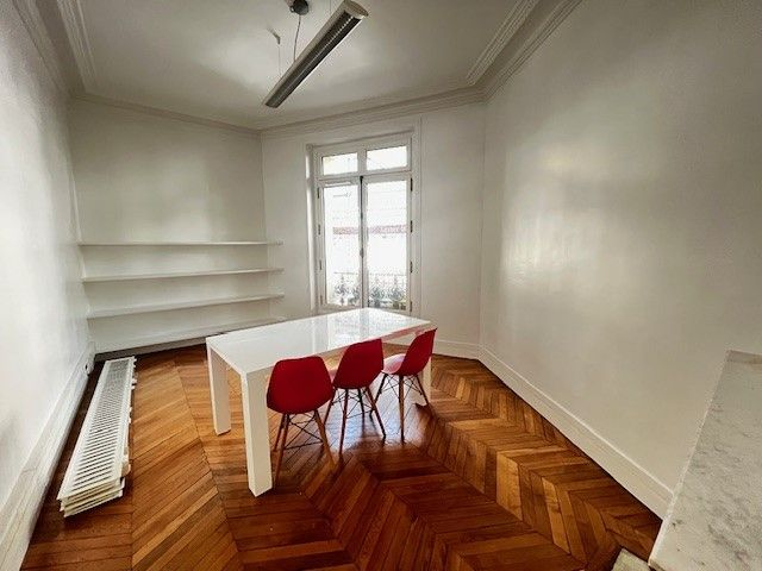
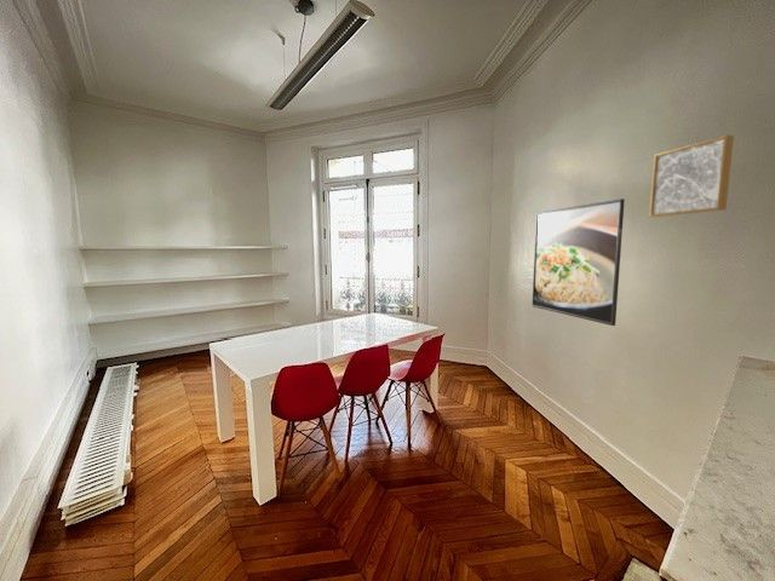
+ wall art [648,134,735,218]
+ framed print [530,197,626,327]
